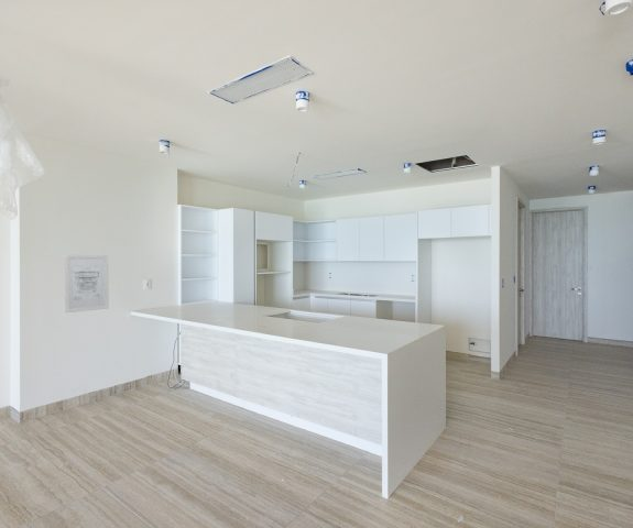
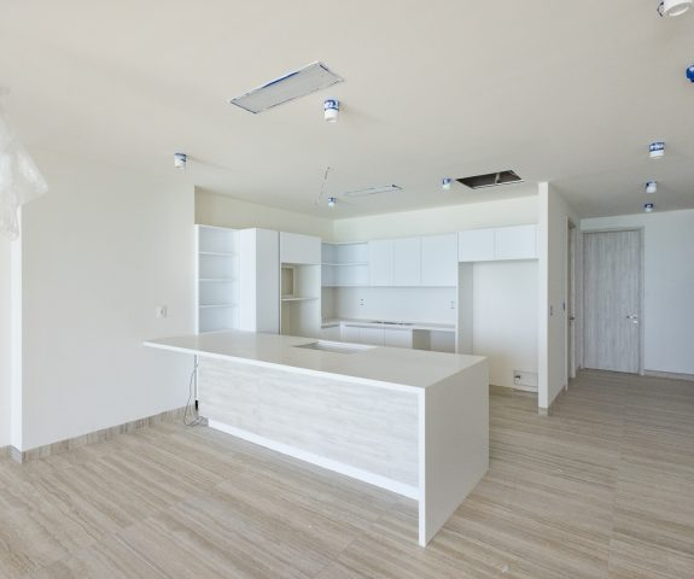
- wall art [64,254,110,314]
